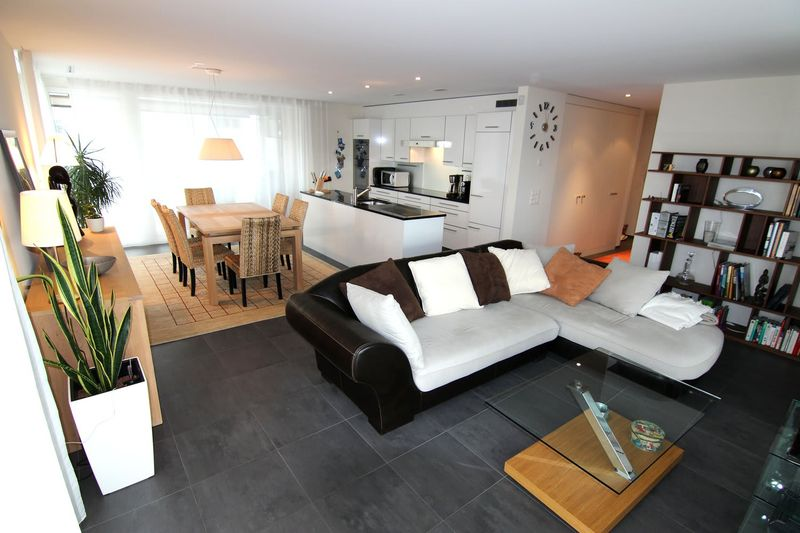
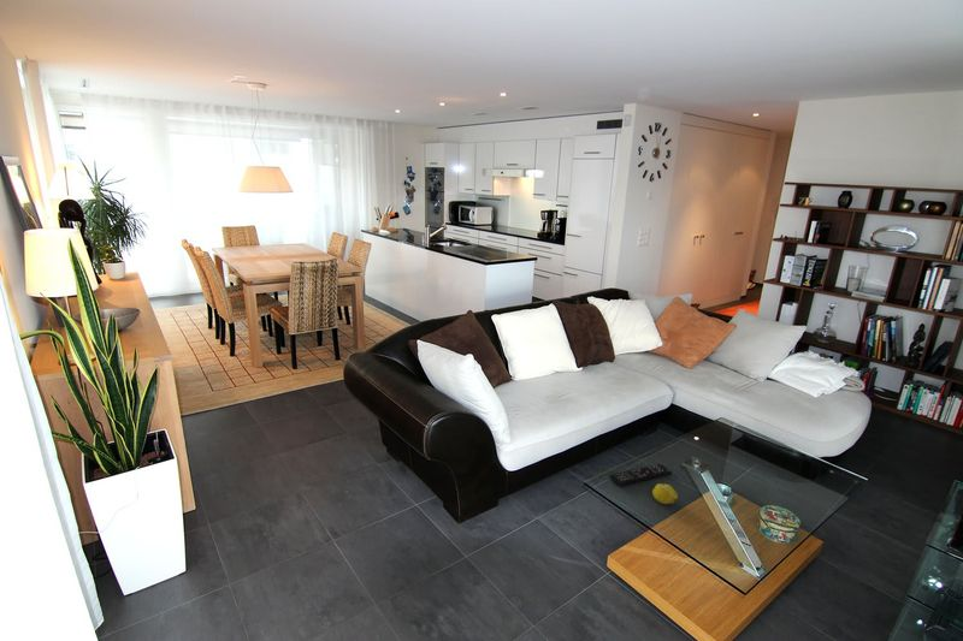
+ fruit [651,482,679,505]
+ remote control [608,463,673,487]
